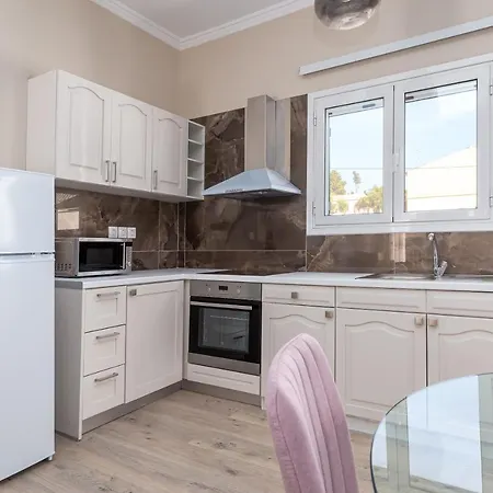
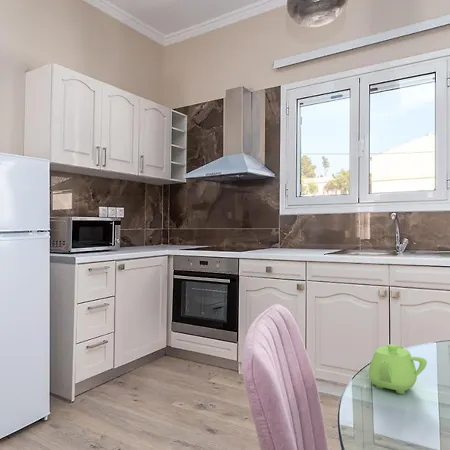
+ teapot [368,343,428,395]
